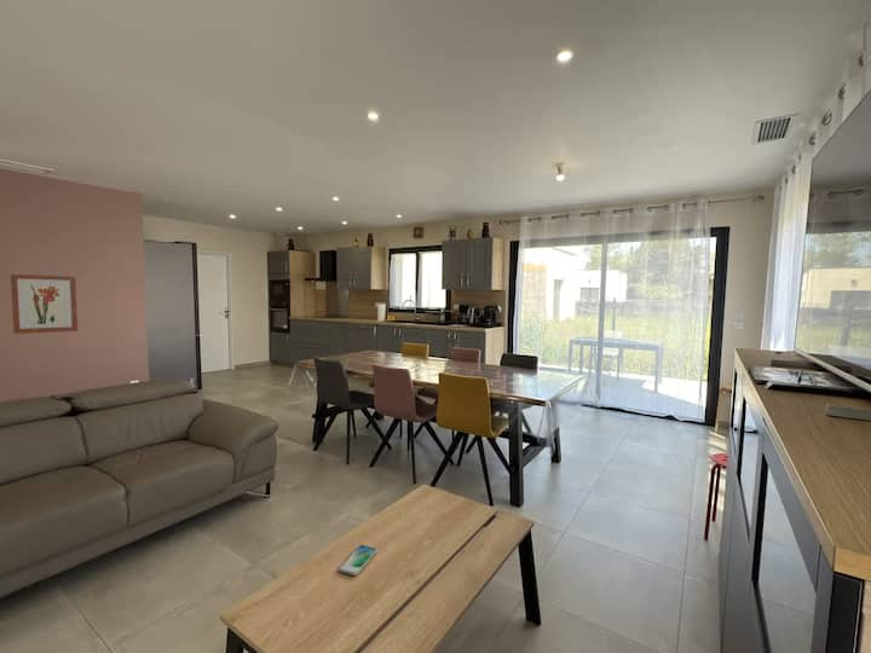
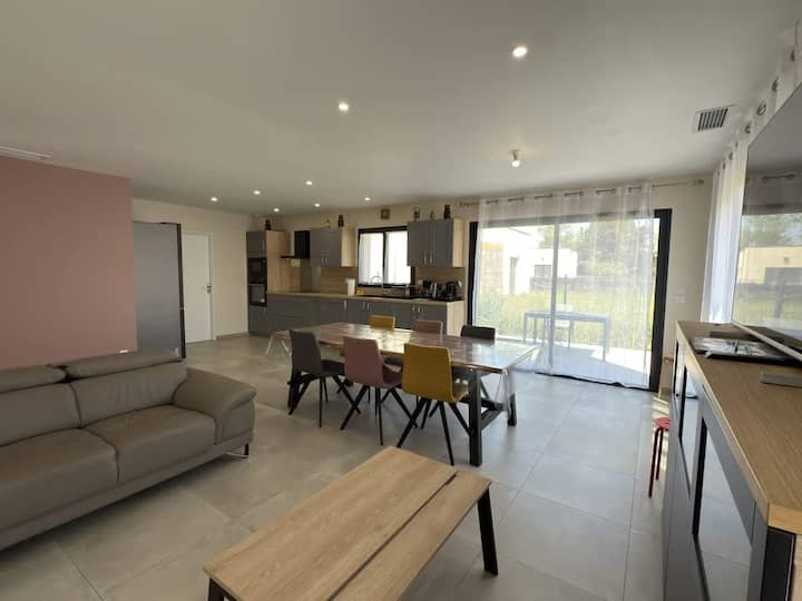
- smartphone [338,544,377,577]
- wall art [10,273,79,335]
